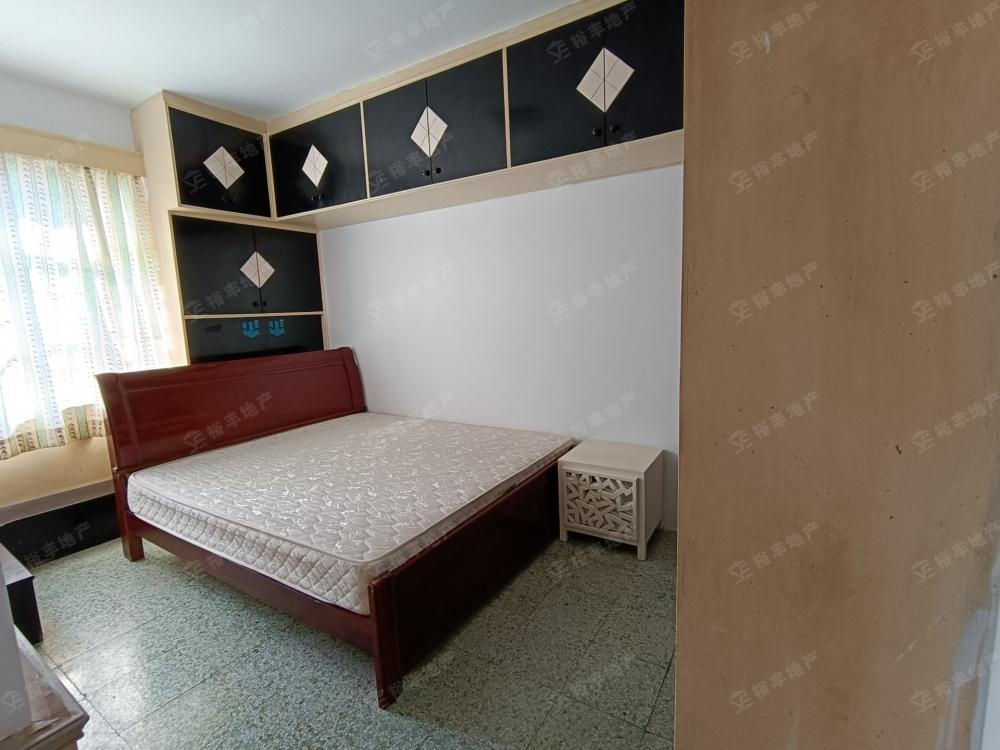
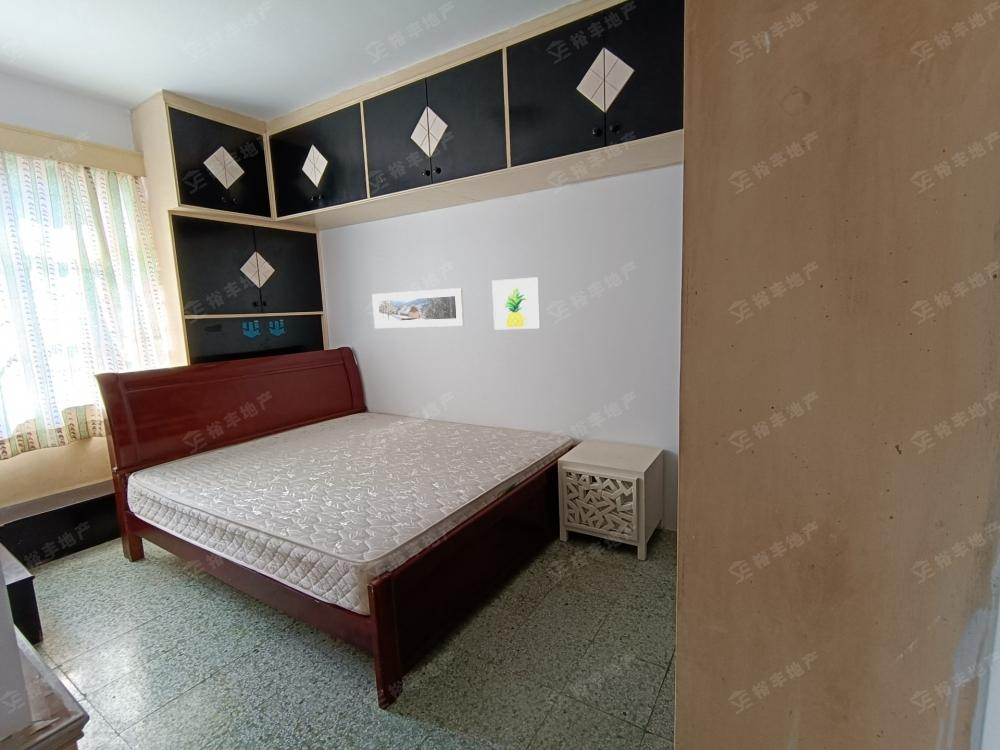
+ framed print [371,287,465,329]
+ wall art [491,276,542,331]
